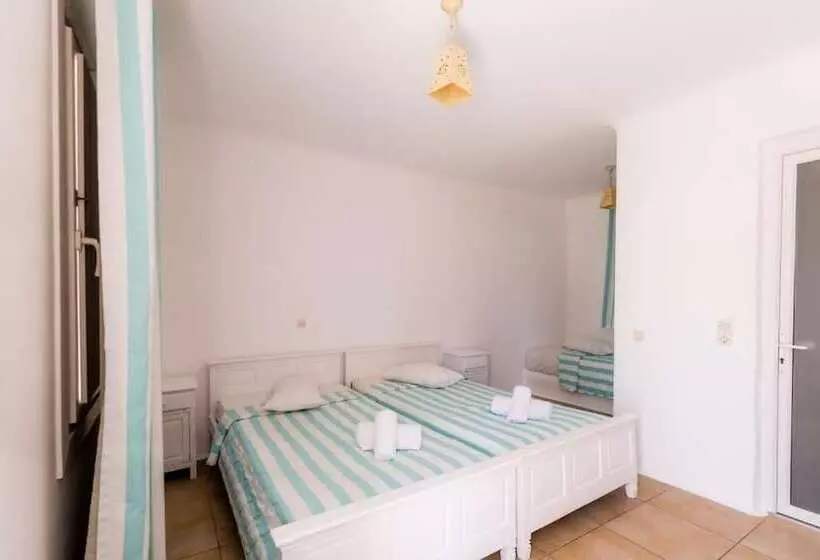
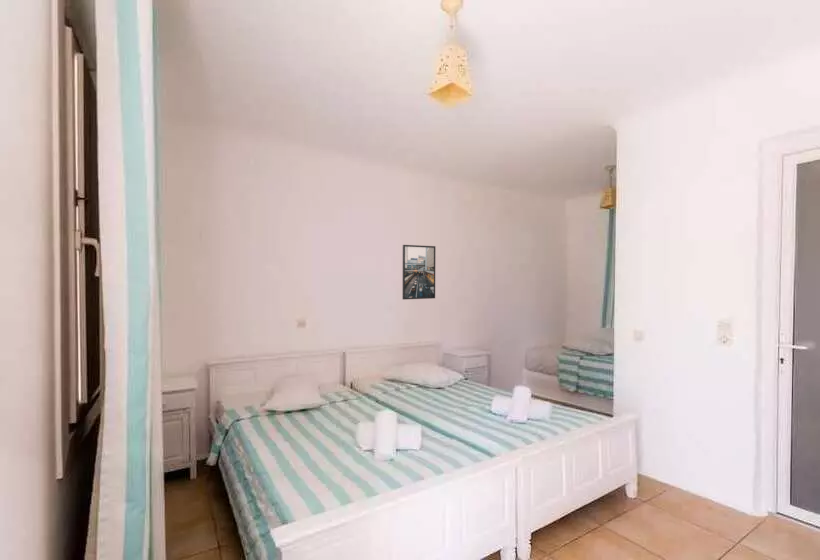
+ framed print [401,244,437,301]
